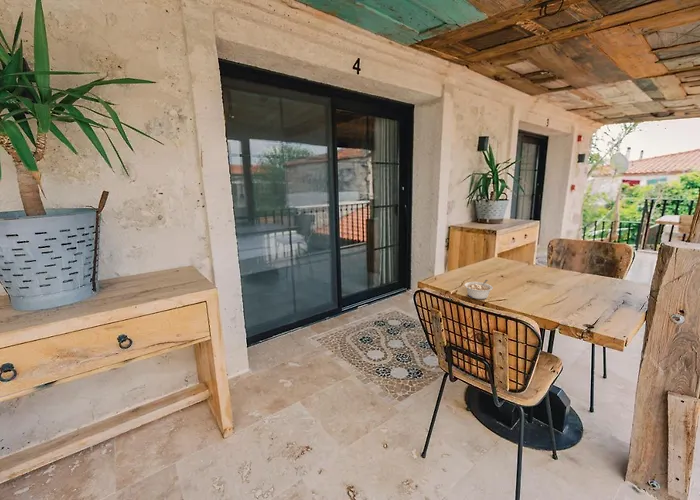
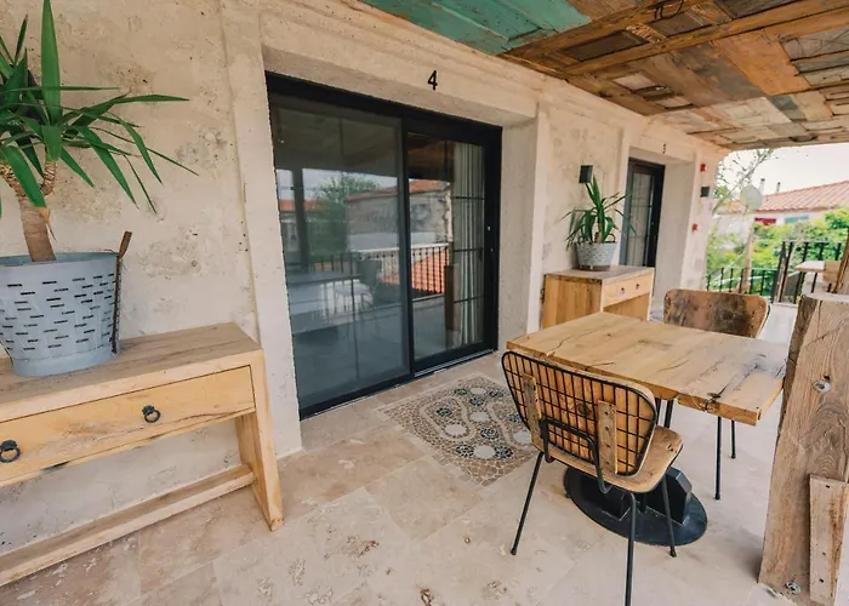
- legume [464,279,494,300]
